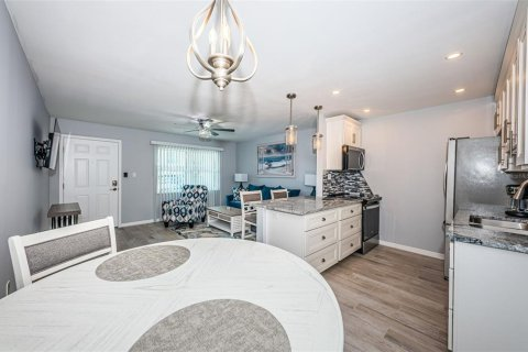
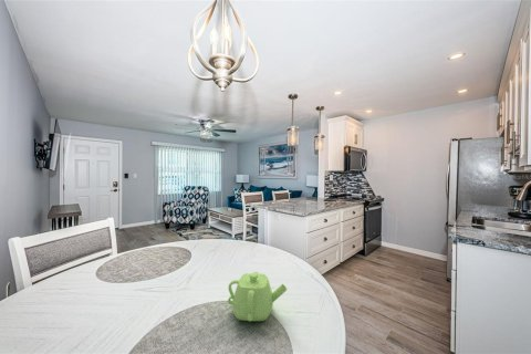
+ teapot [227,271,288,322]
